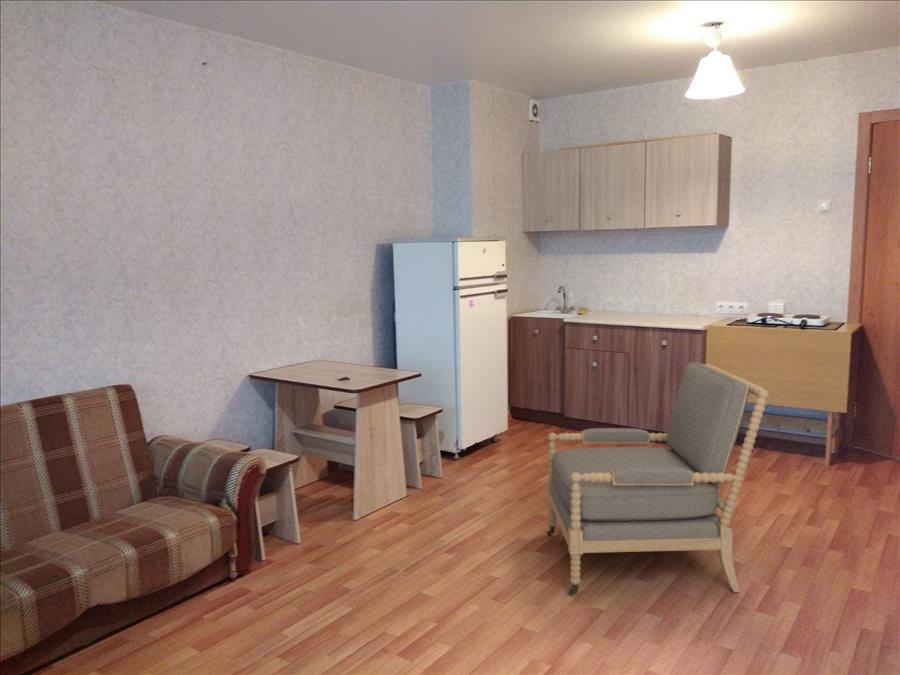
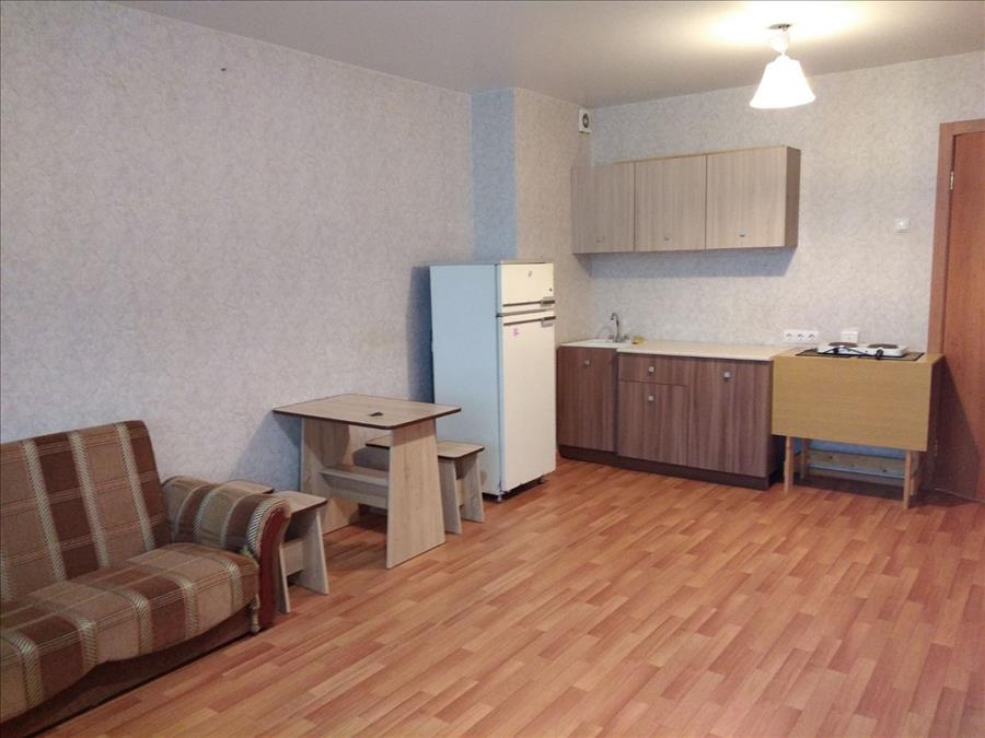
- armchair [545,360,770,596]
